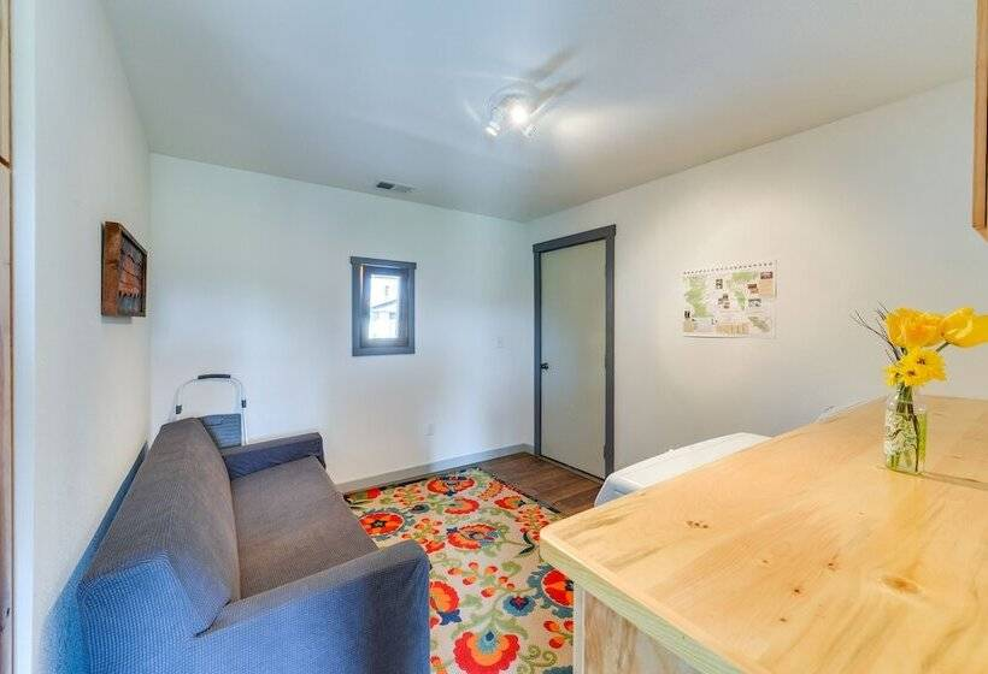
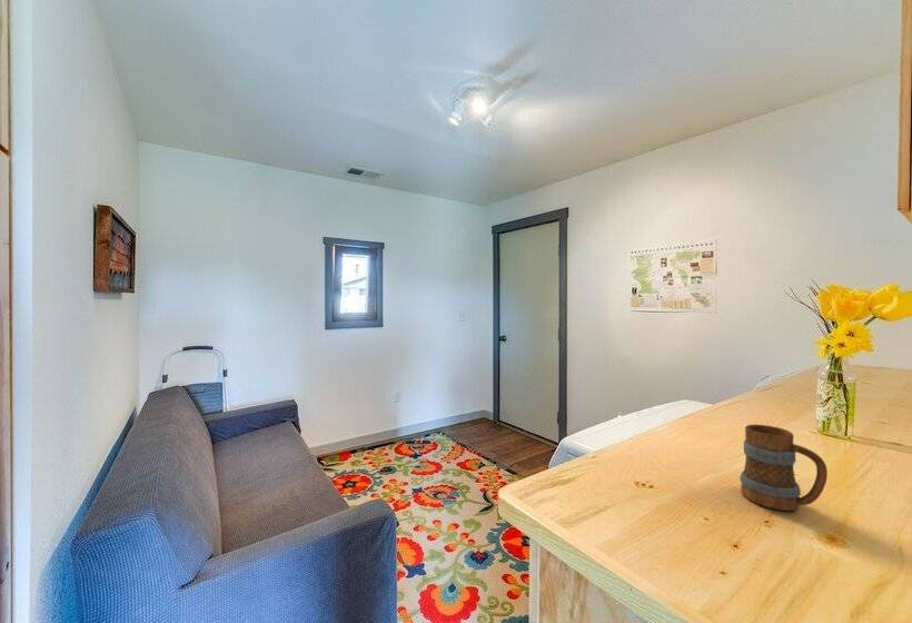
+ mug [738,424,829,512]
